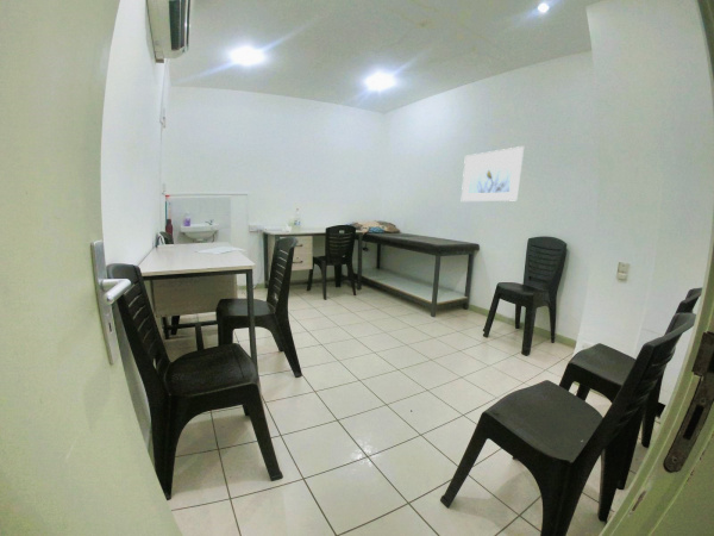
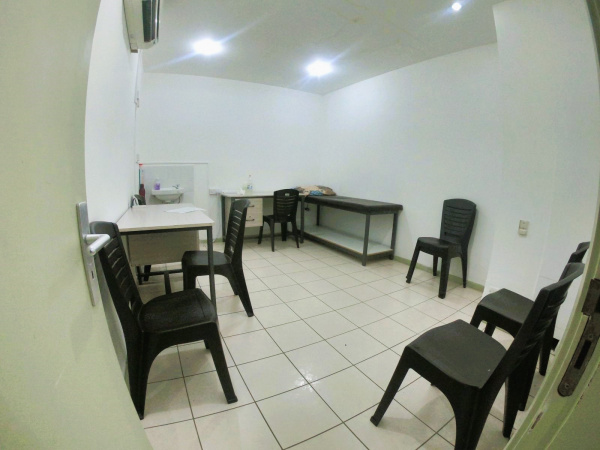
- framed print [461,145,525,202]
